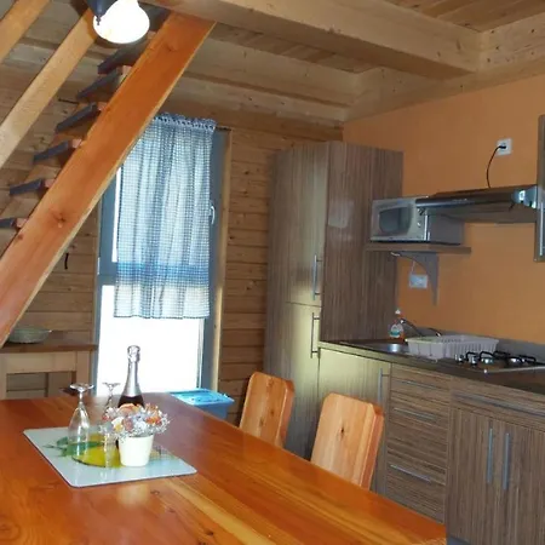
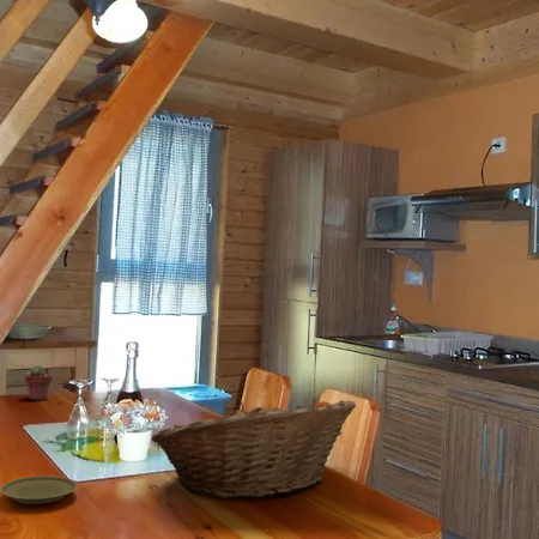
+ plate [0,474,79,505]
+ potted succulent [24,364,54,401]
+ fruit basket [151,399,357,499]
